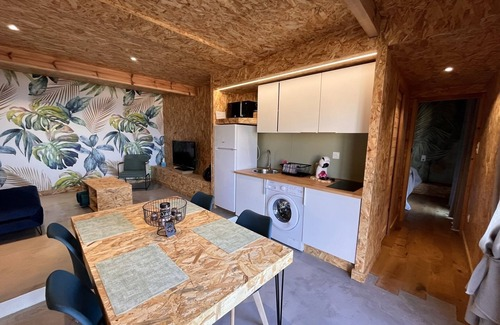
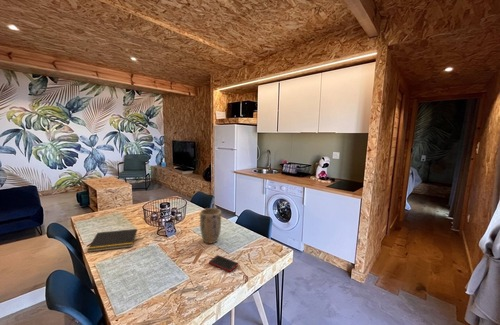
+ cell phone [208,254,239,273]
+ notepad [86,228,138,253]
+ plant pot [199,207,222,245]
